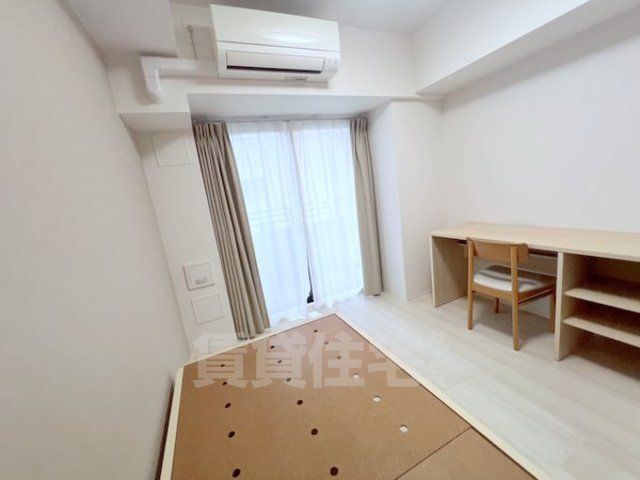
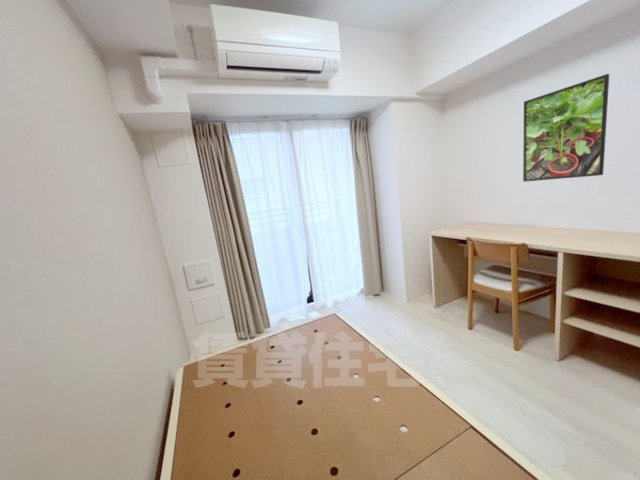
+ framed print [522,73,610,183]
